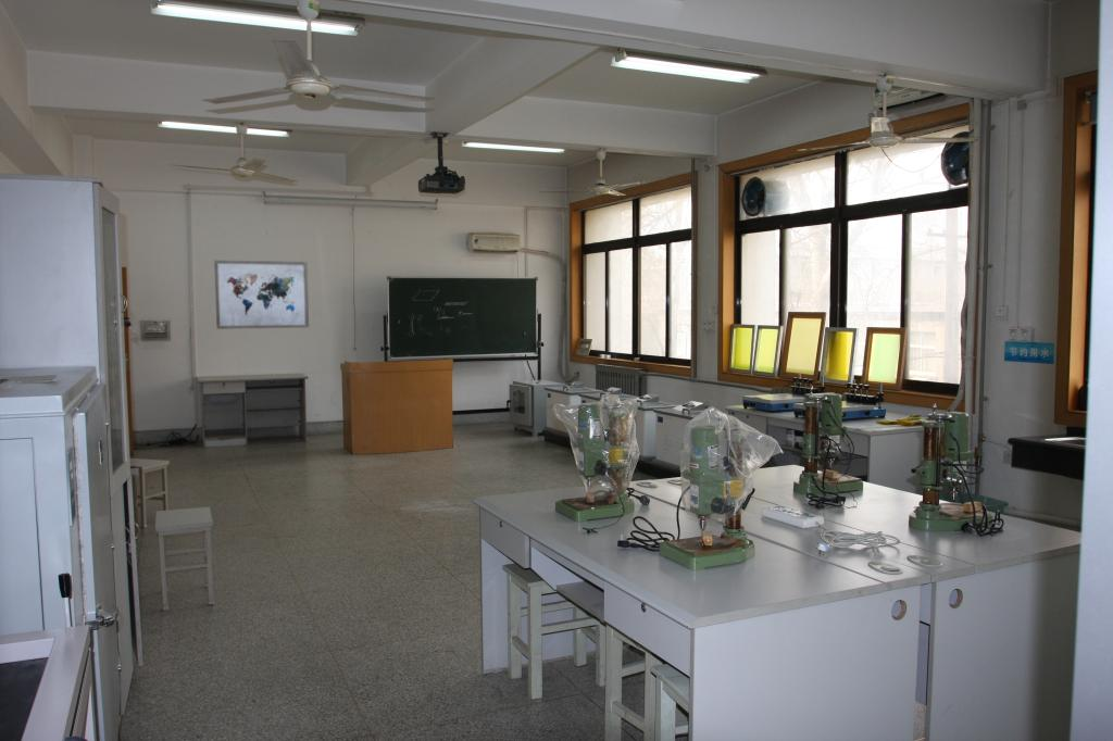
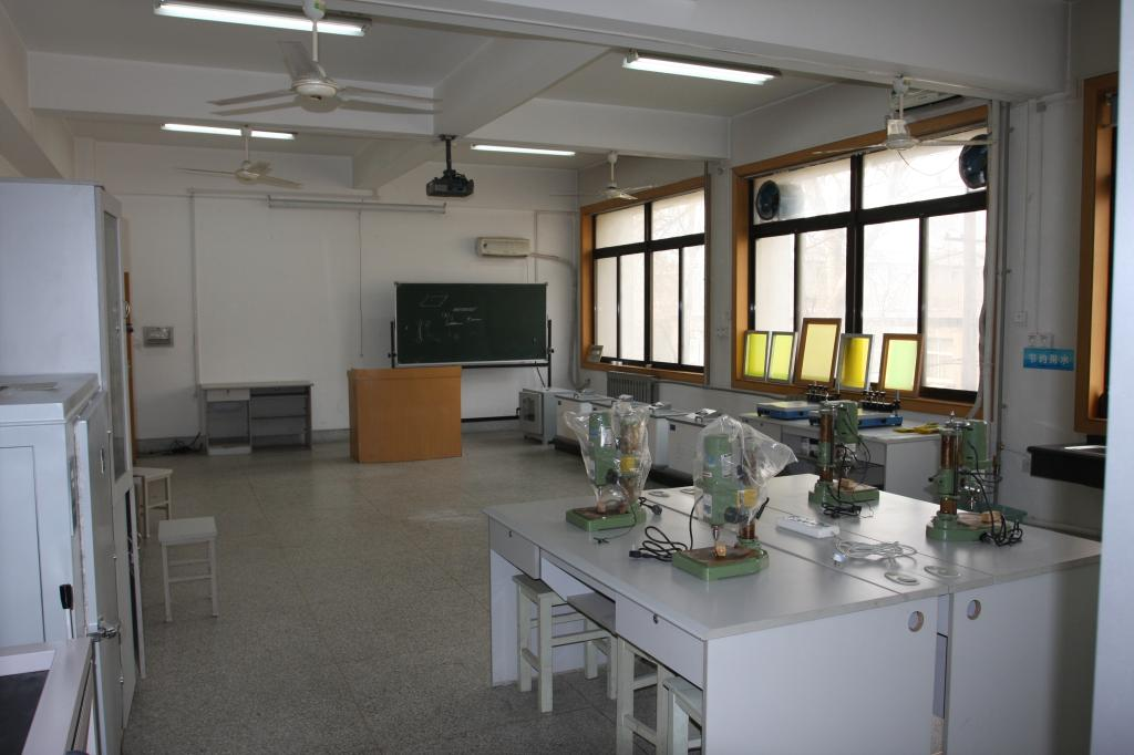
- wall art [213,260,310,330]
